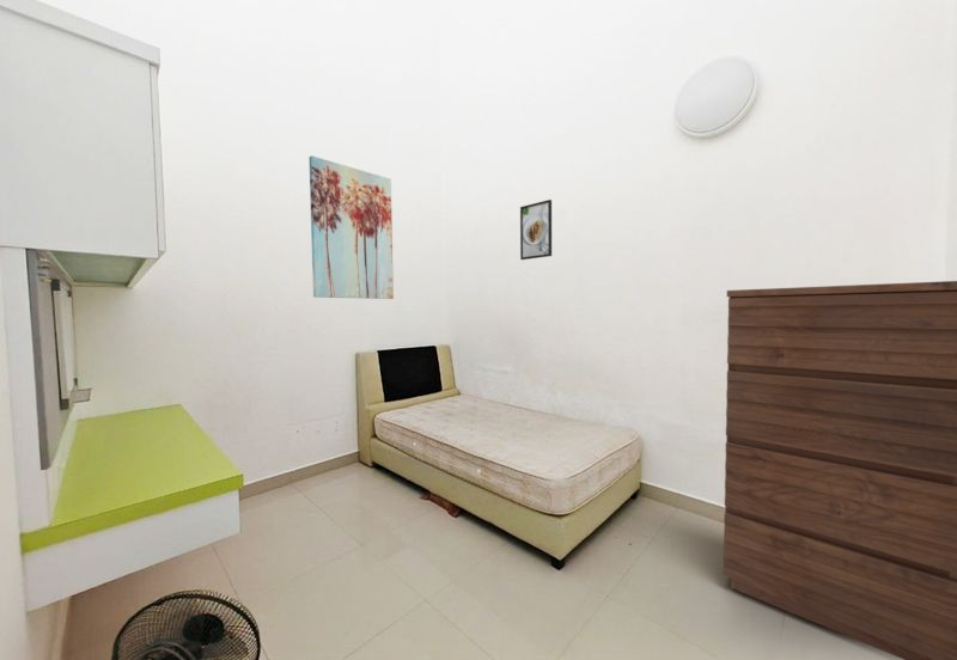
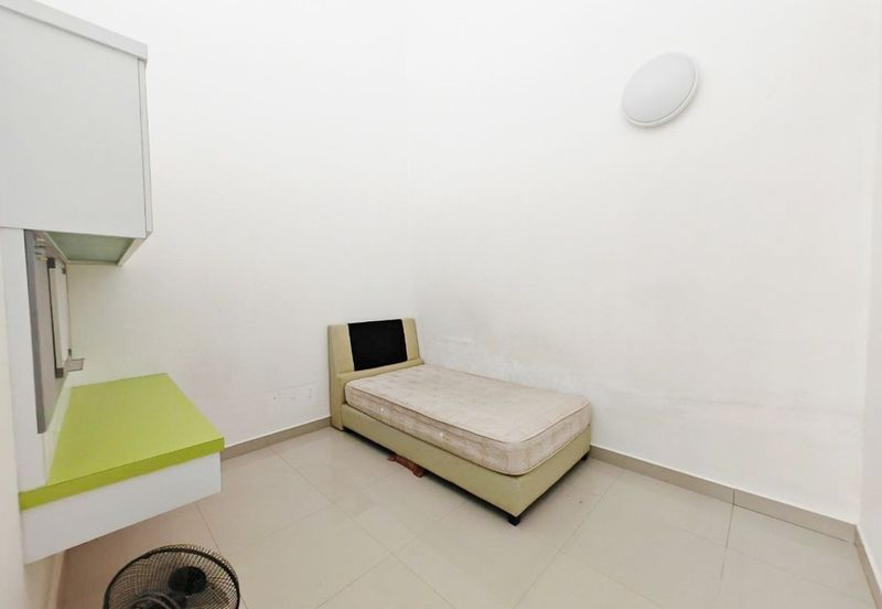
- dresser [723,280,957,660]
- wall art [309,154,395,300]
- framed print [519,198,553,261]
